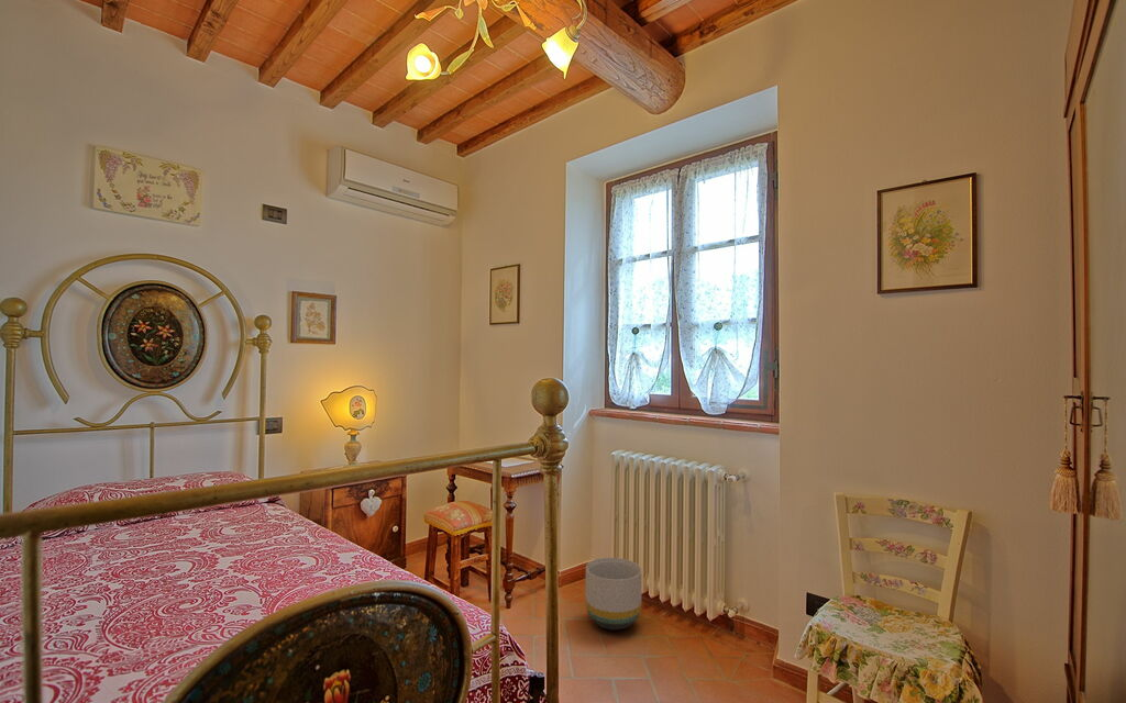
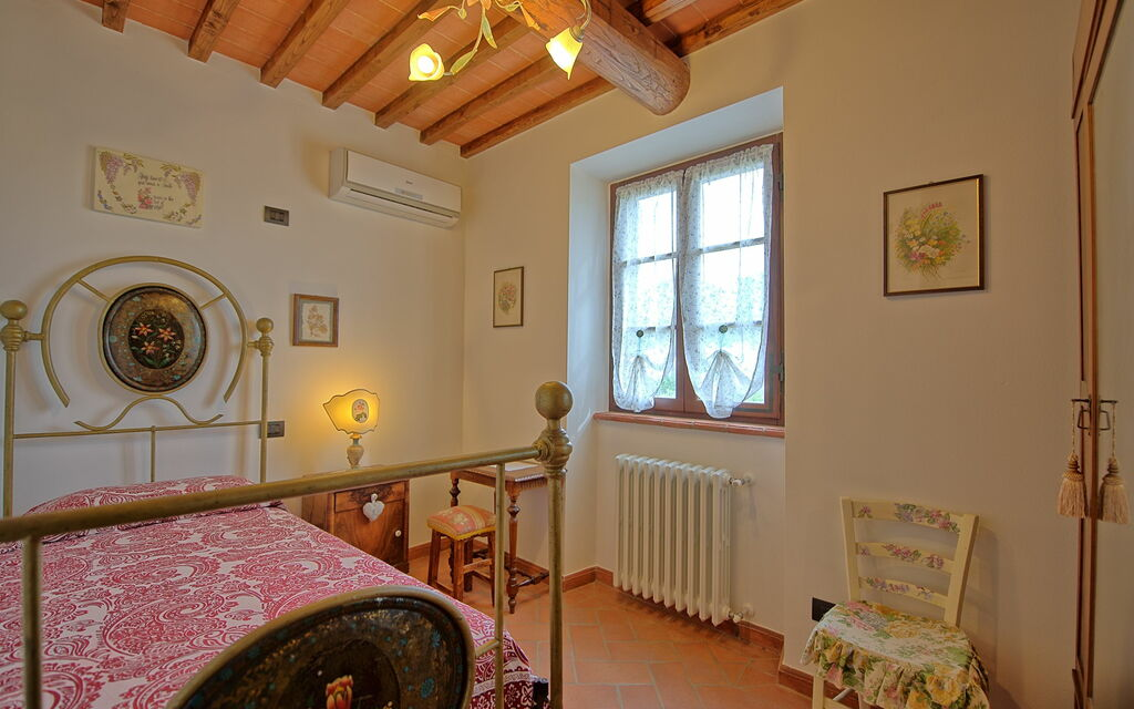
- planter [584,557,643,632]
